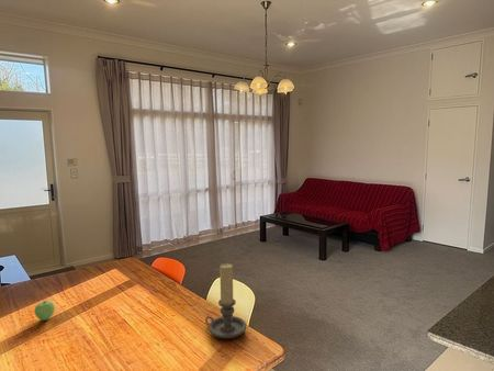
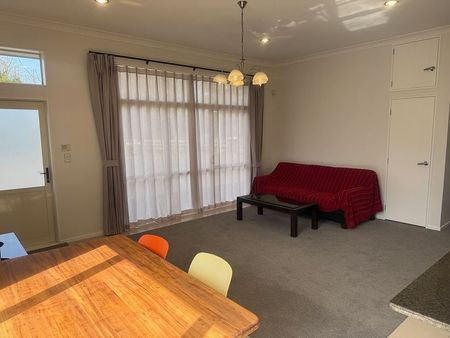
- candle holder [204,262,247,339]
- apple [33,300,56,322]
